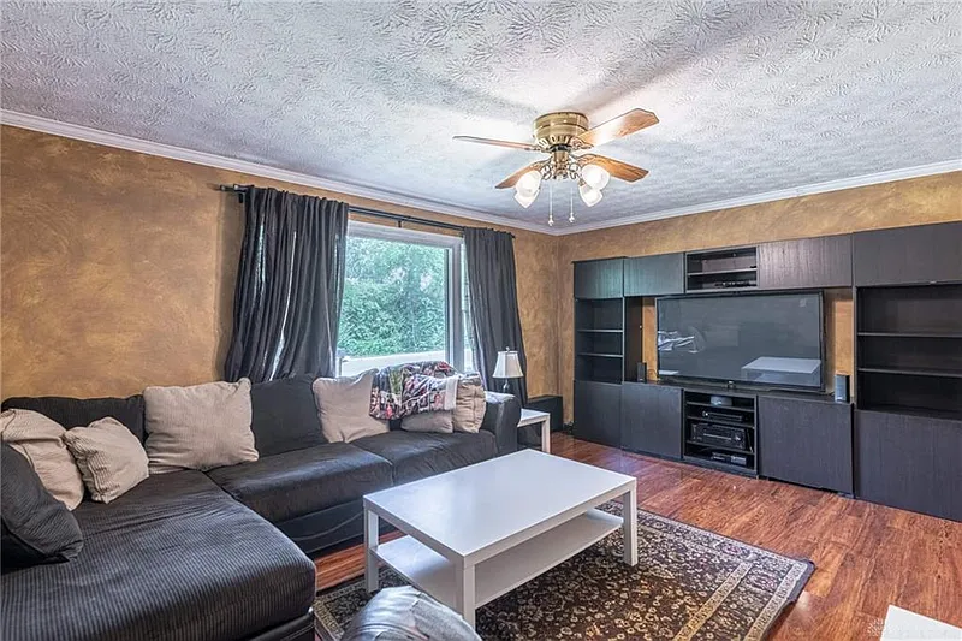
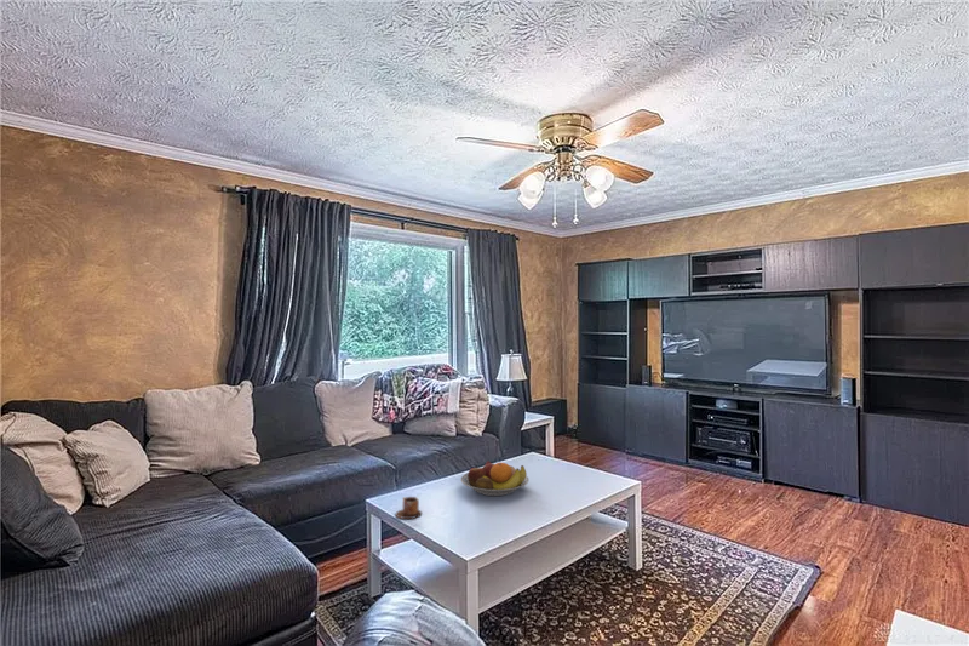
+ fruit bowl [460,459,531,497]
+ mug [394,496,423,520]
